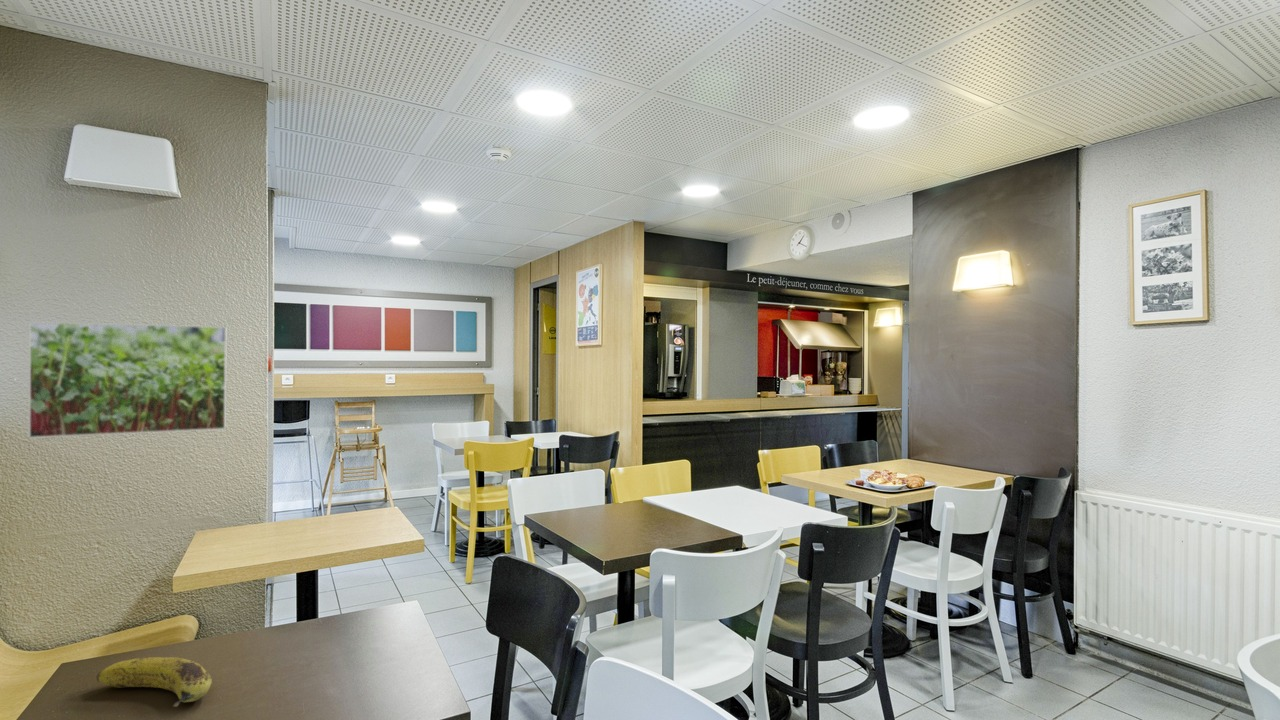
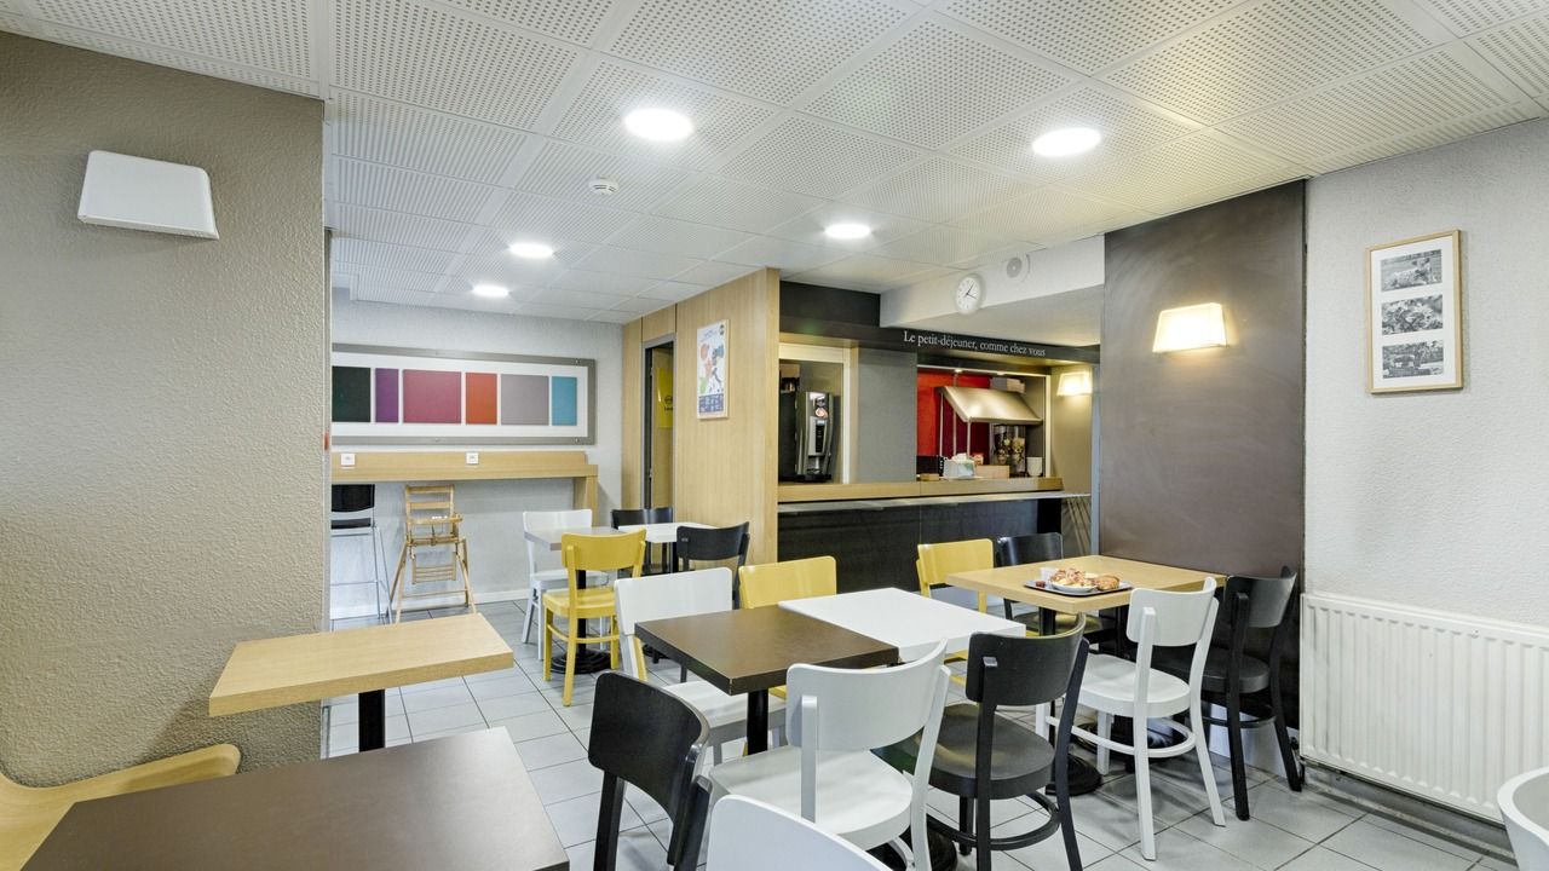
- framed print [27,320,227,439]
- fruit [96,656,213,708]
